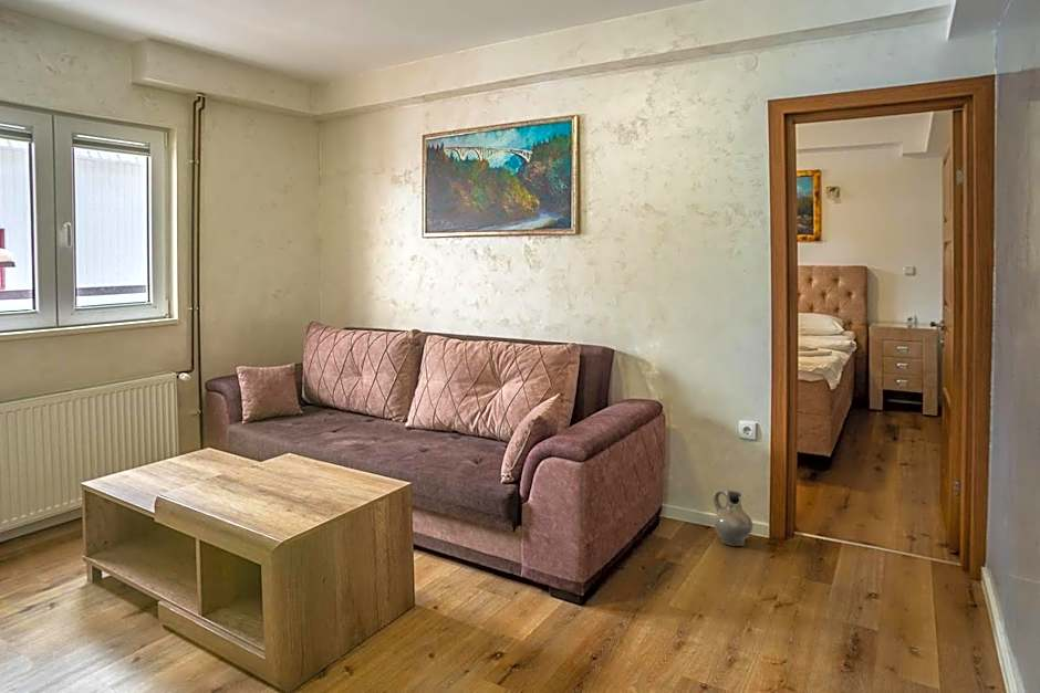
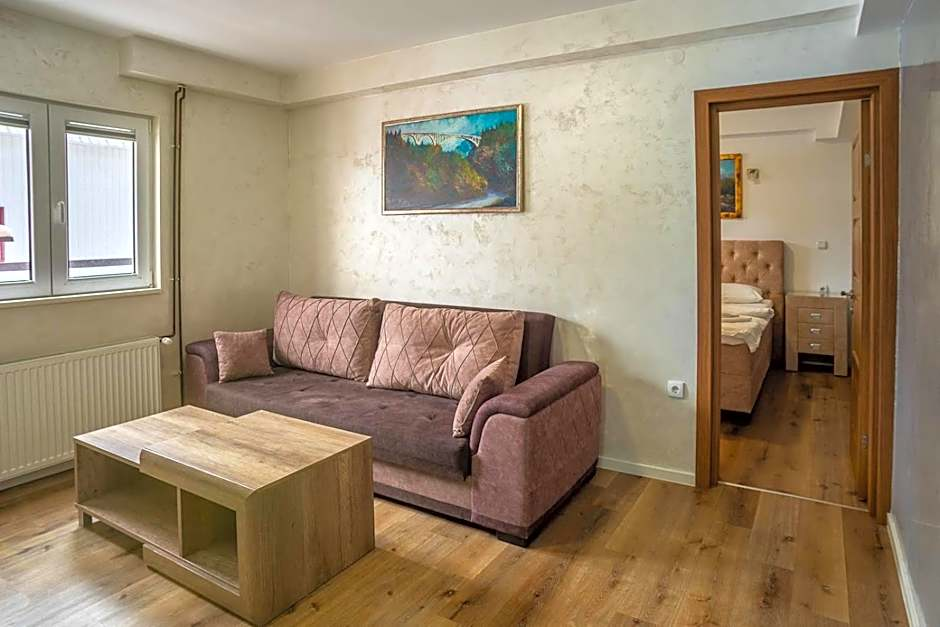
- ceramic jug [713,489,755,547]
